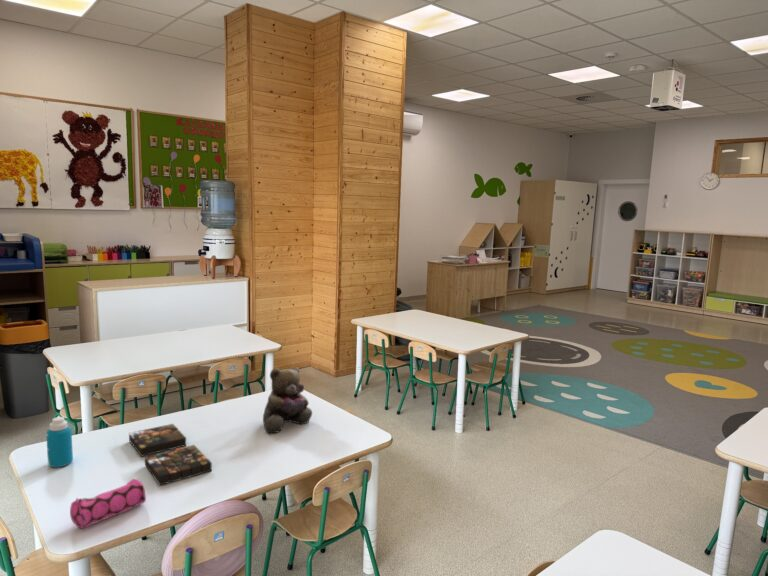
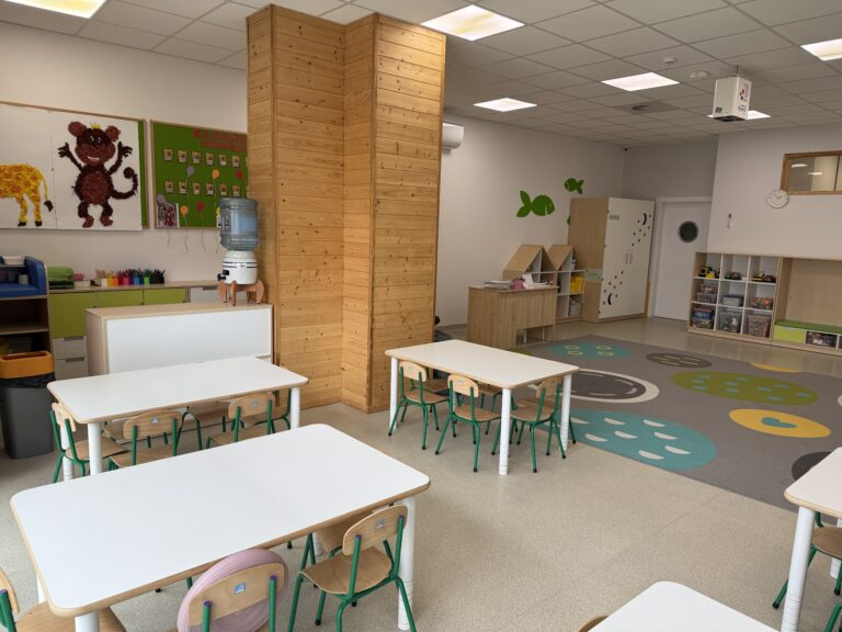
- pencil case [69,478,147,529]
- teddy bear [262,366,313,434]
- board game [128,423,213,486]
- bottle [45,416,74,468]
